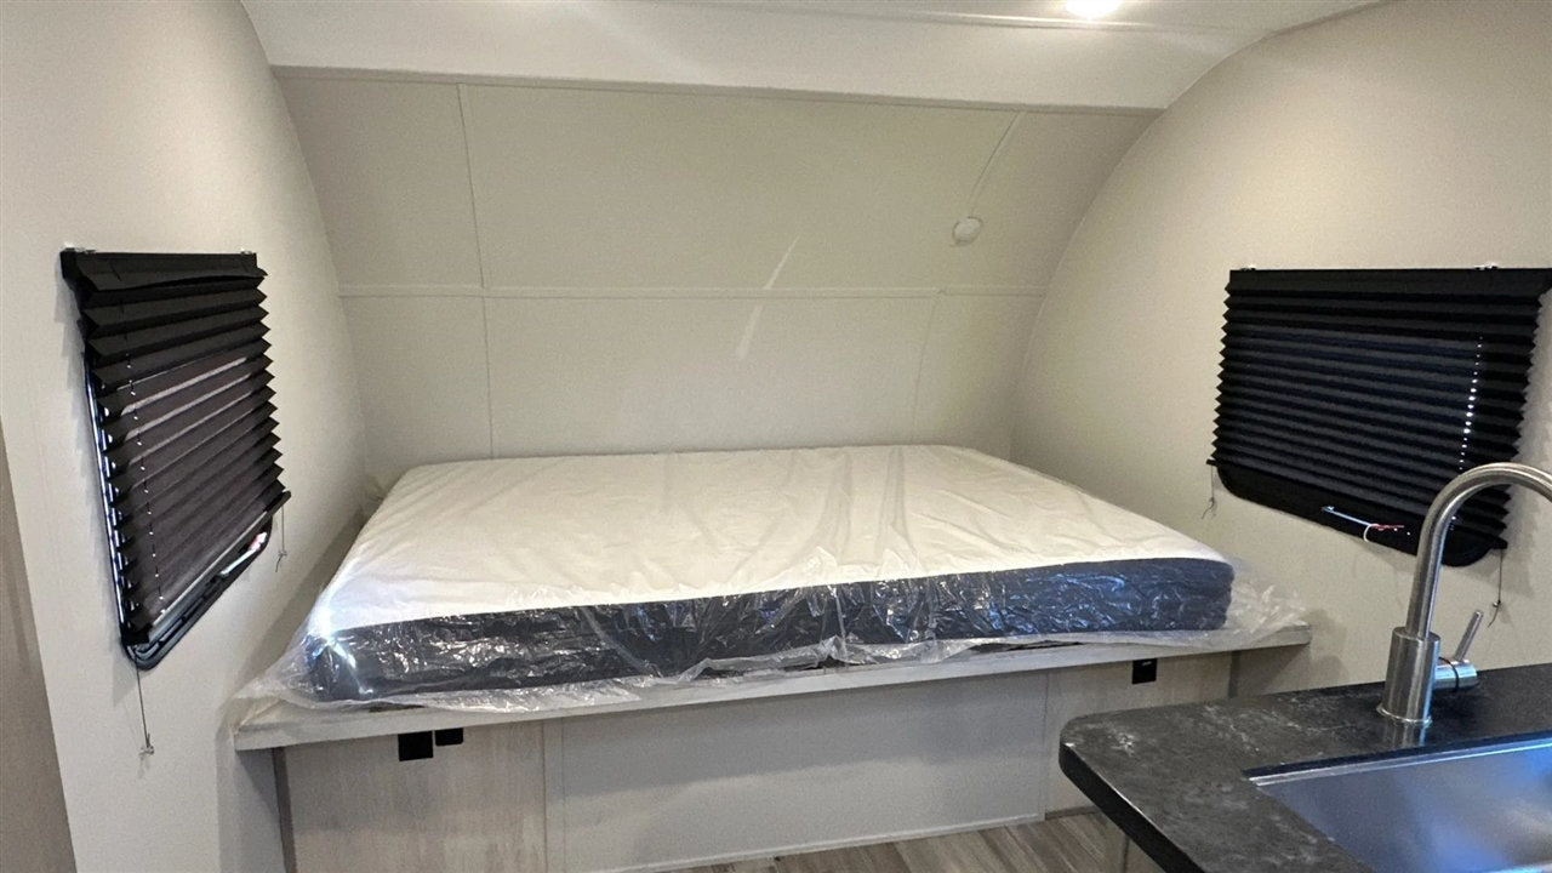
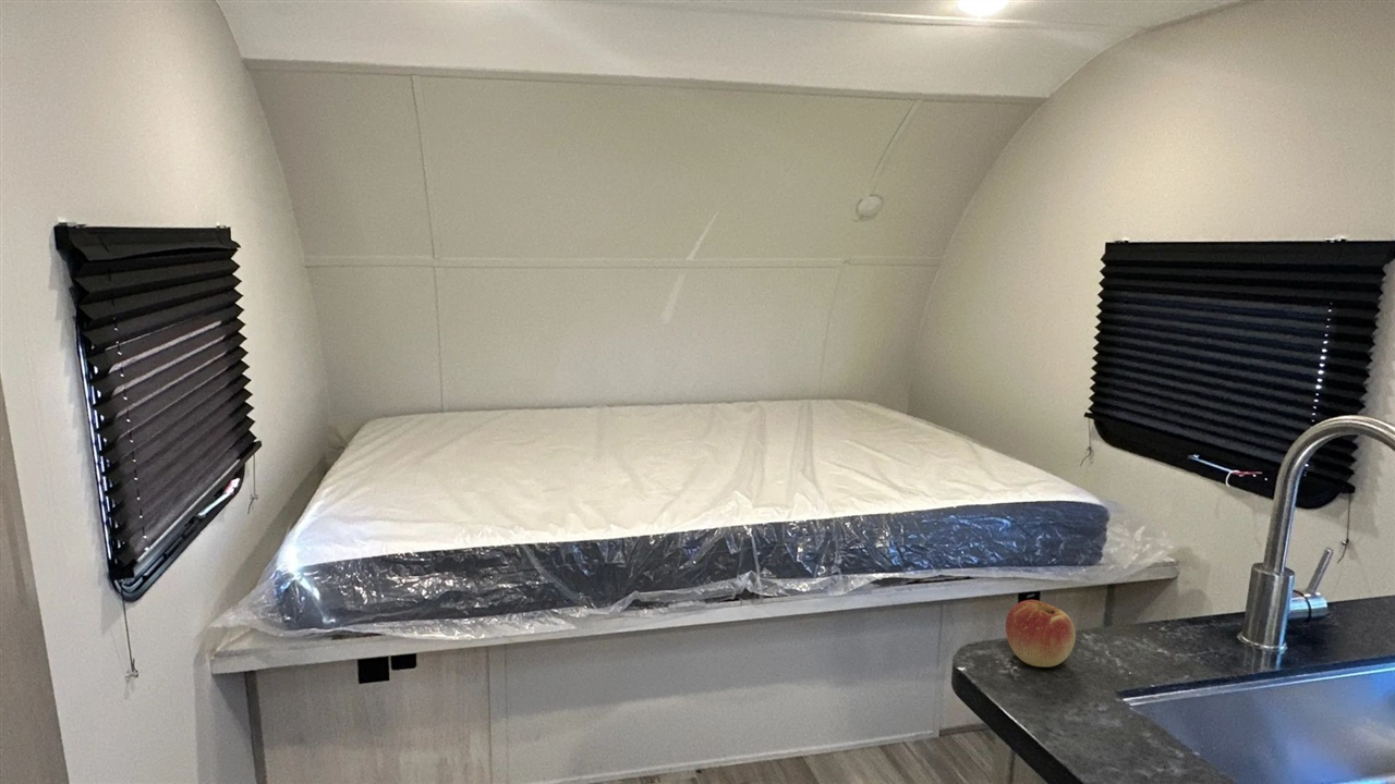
+ apple [1005,599,1077,669]
